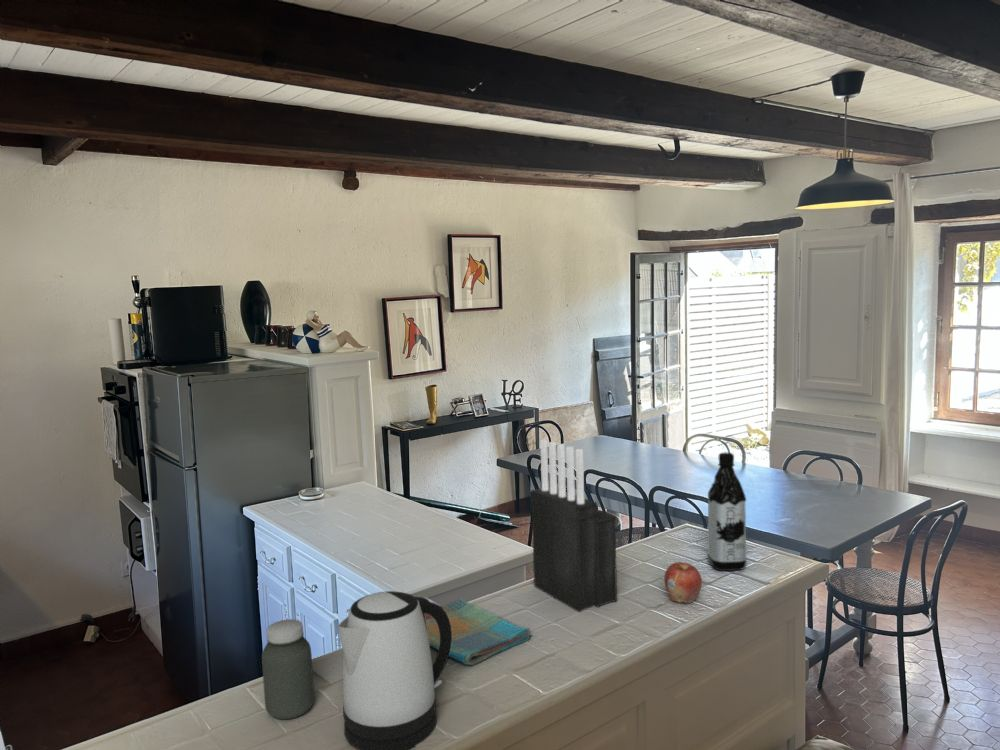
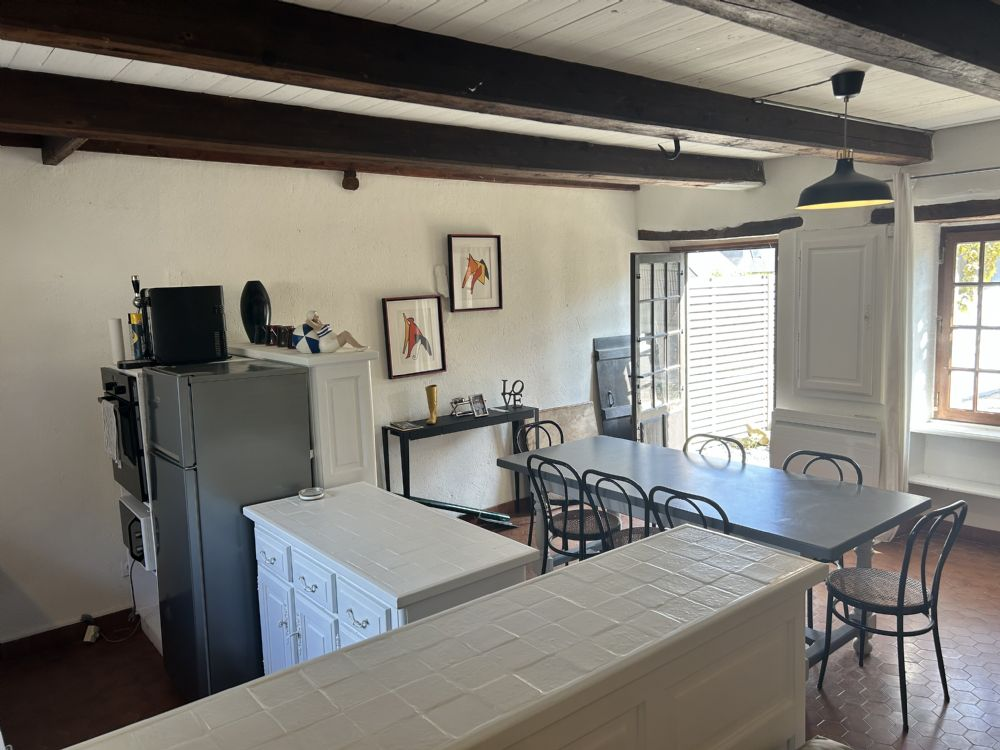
- knife block [530,439,618,613]
- kettle [337,590,452,750]
- jar [261,618,315,721]
- fruit [663,561,703,604]
- water bottle [707,451,747,572]
- dish towel [424,598,533,666]
